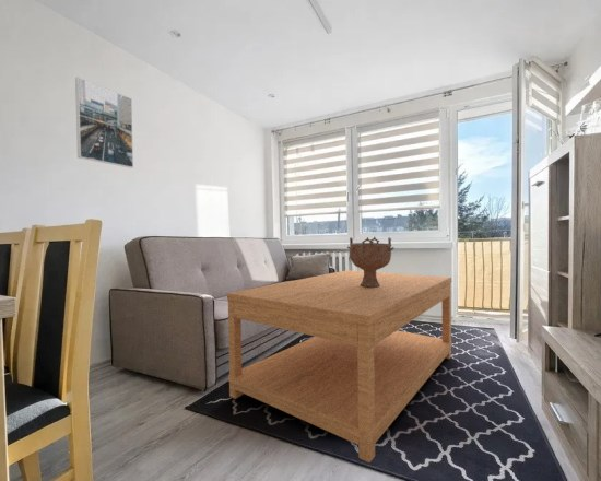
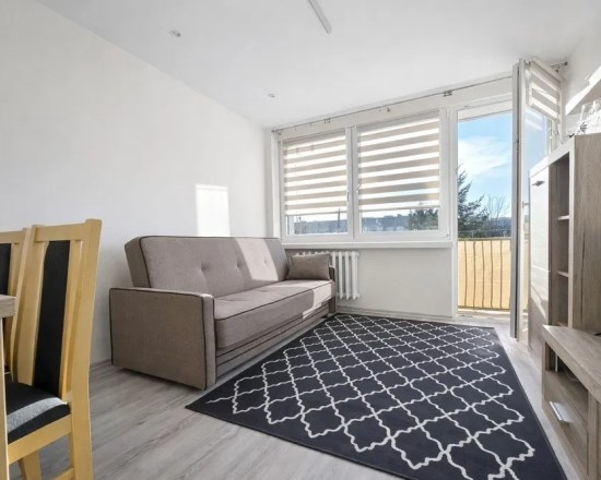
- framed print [74,77,134,169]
- decorative bowl [346,236,396,286]
- coffee table [226,269,453,464]
